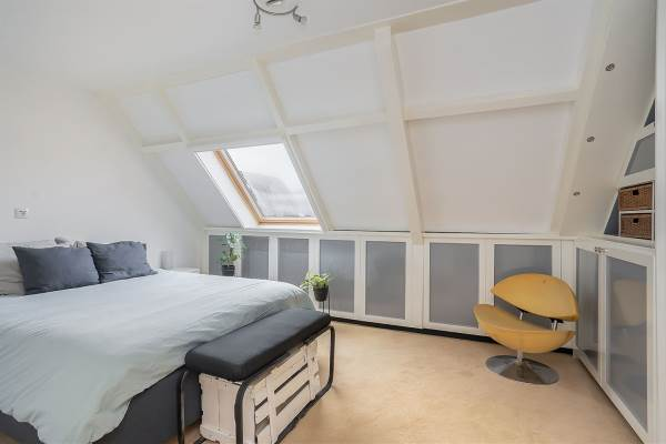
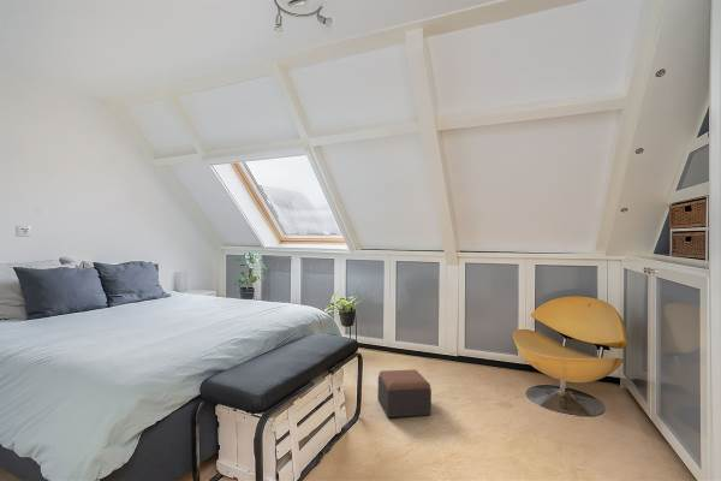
+ footstool [376,368,433,418]
